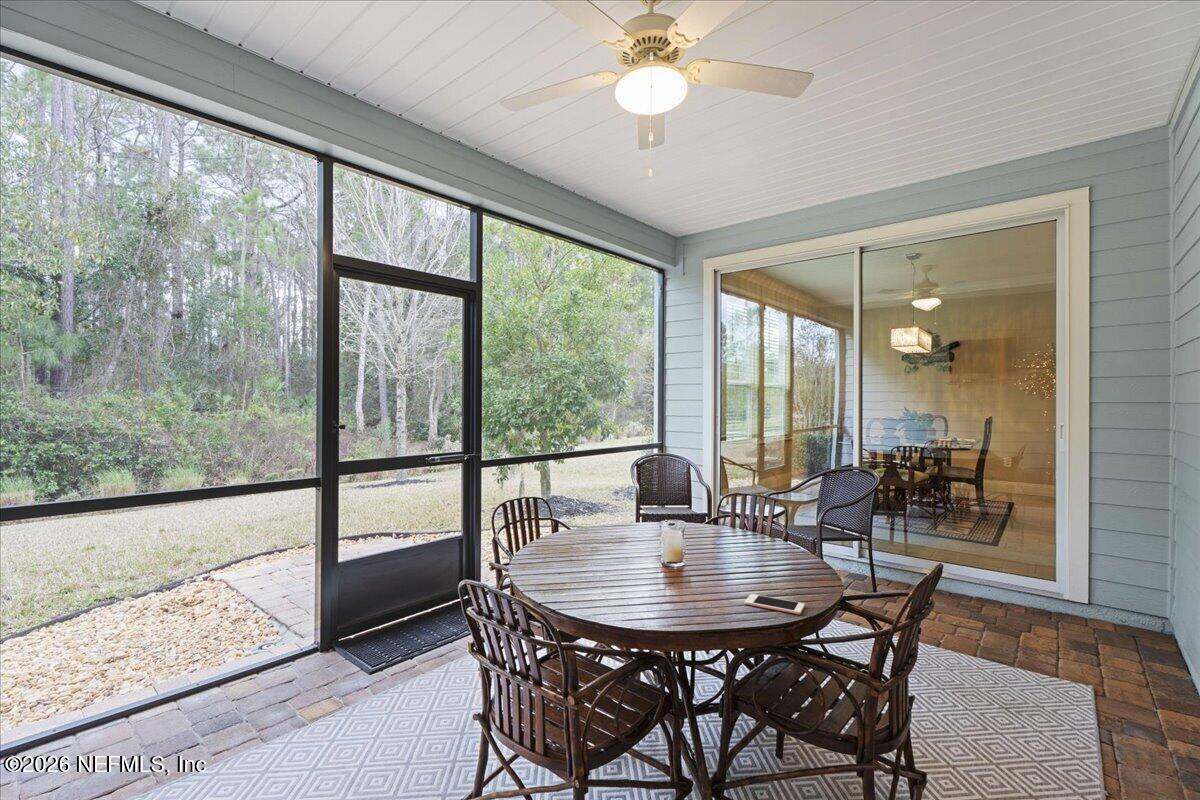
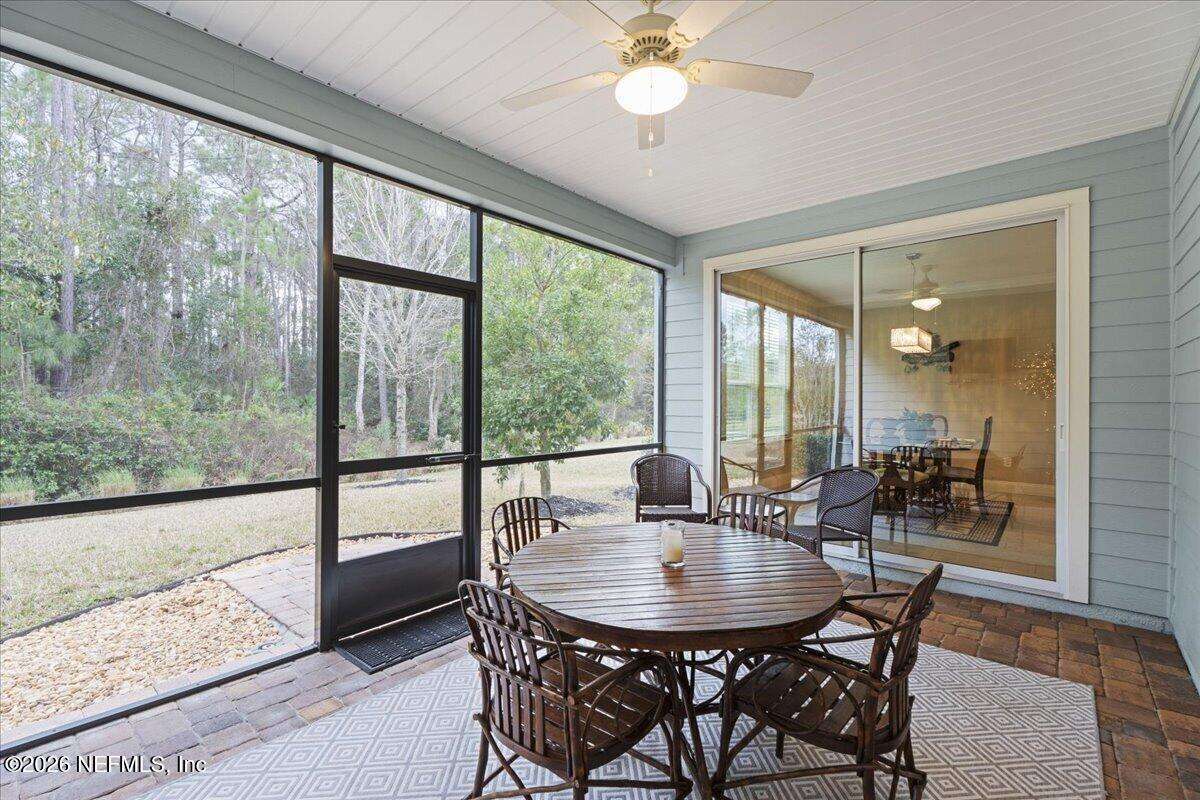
- cell phone [744,593,806,615]
